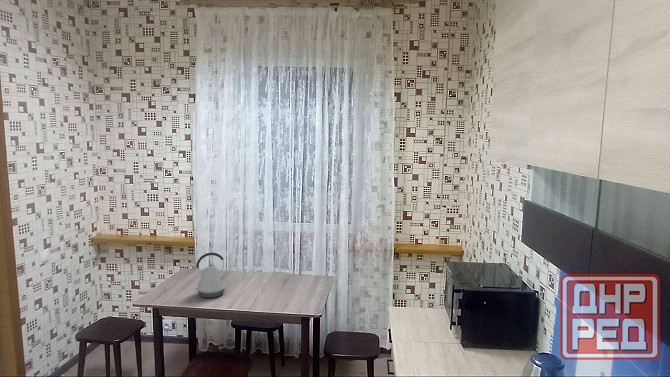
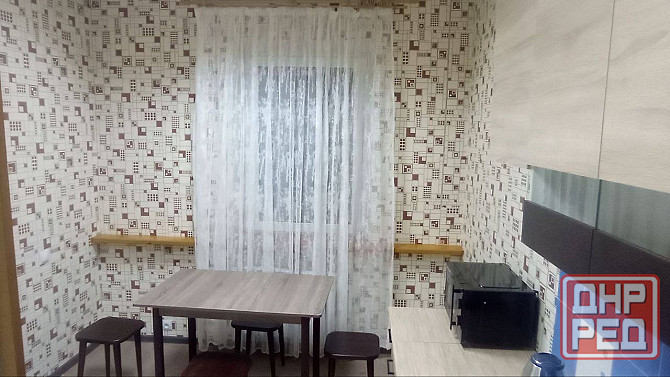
- kettle [194,252,230,299]
